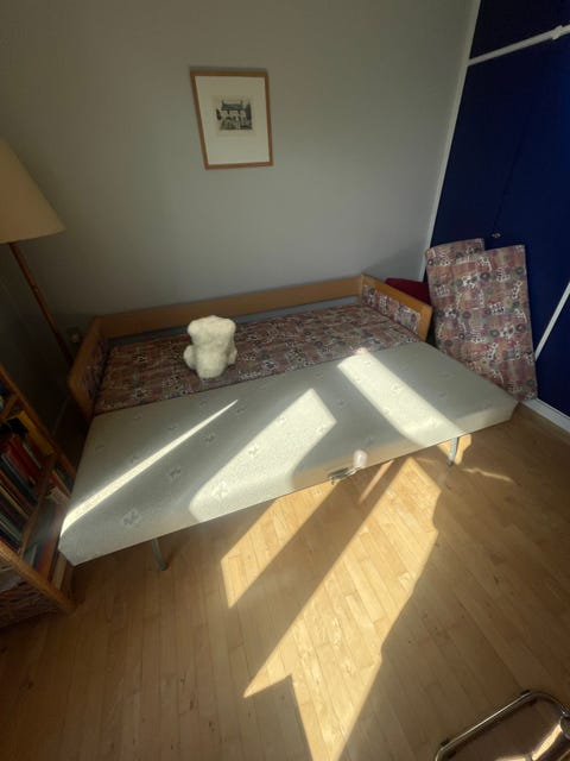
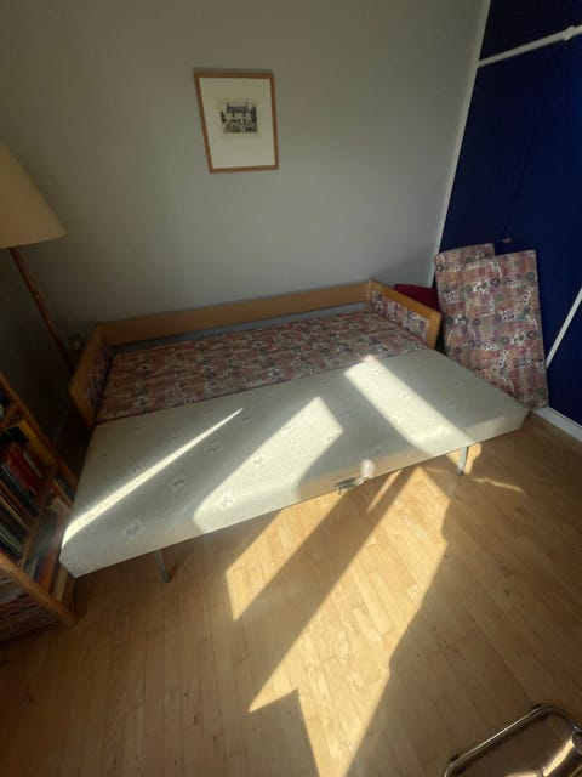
- teddy bear [182,314,239,379]
